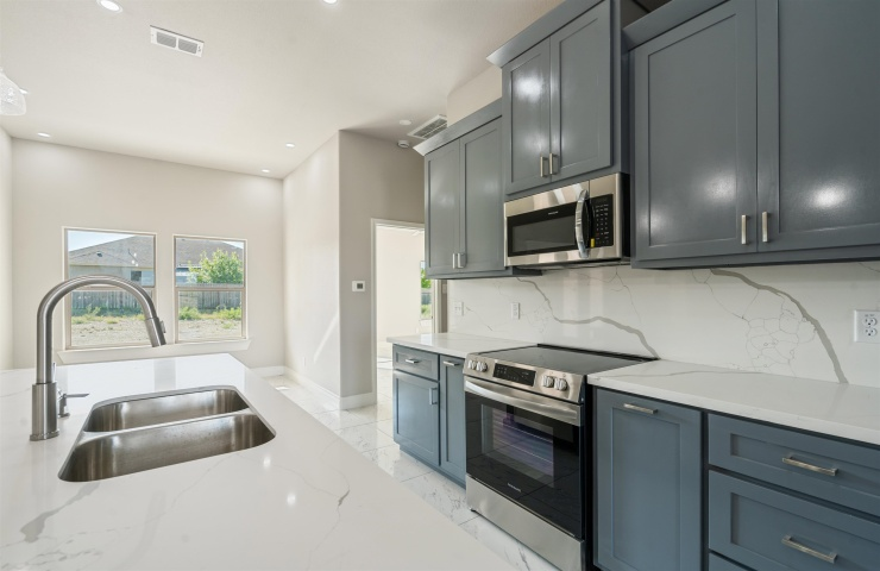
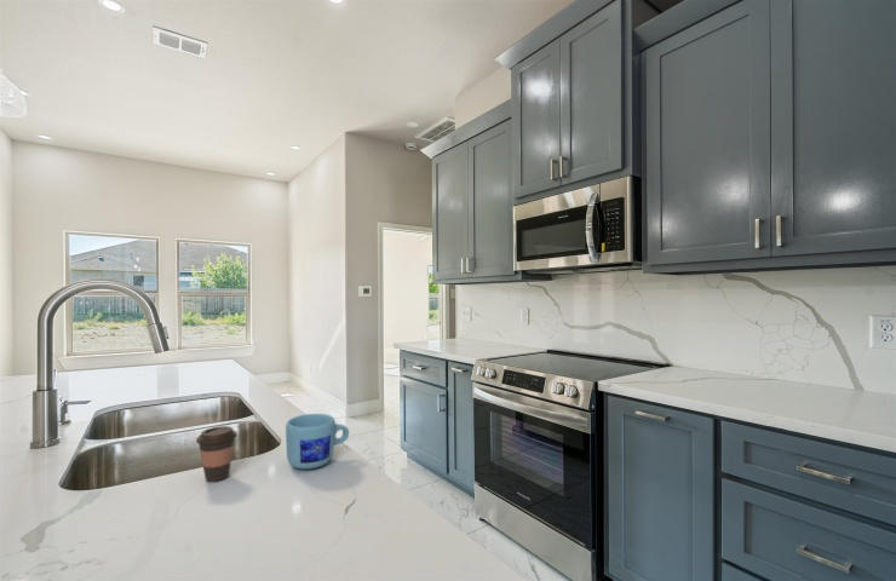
+ coffee cup [195,425,239,483]
+ mug [285,413,350,471]
